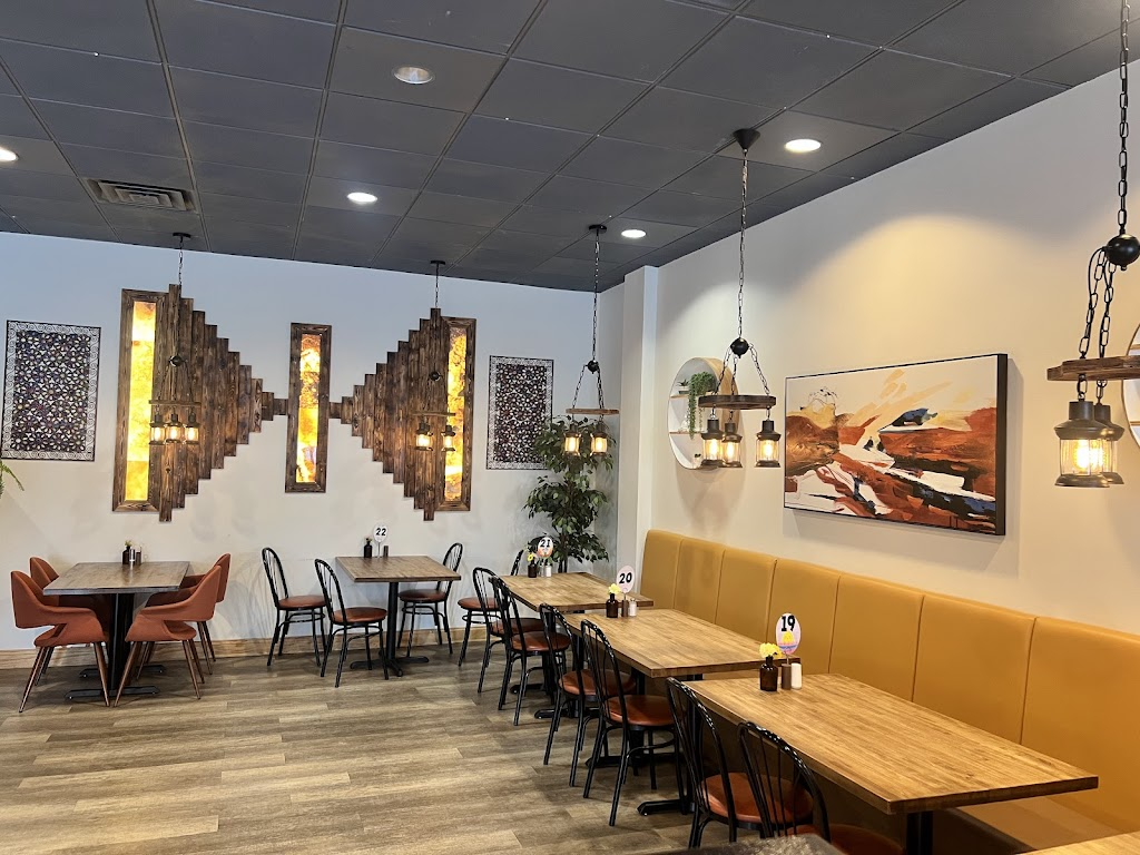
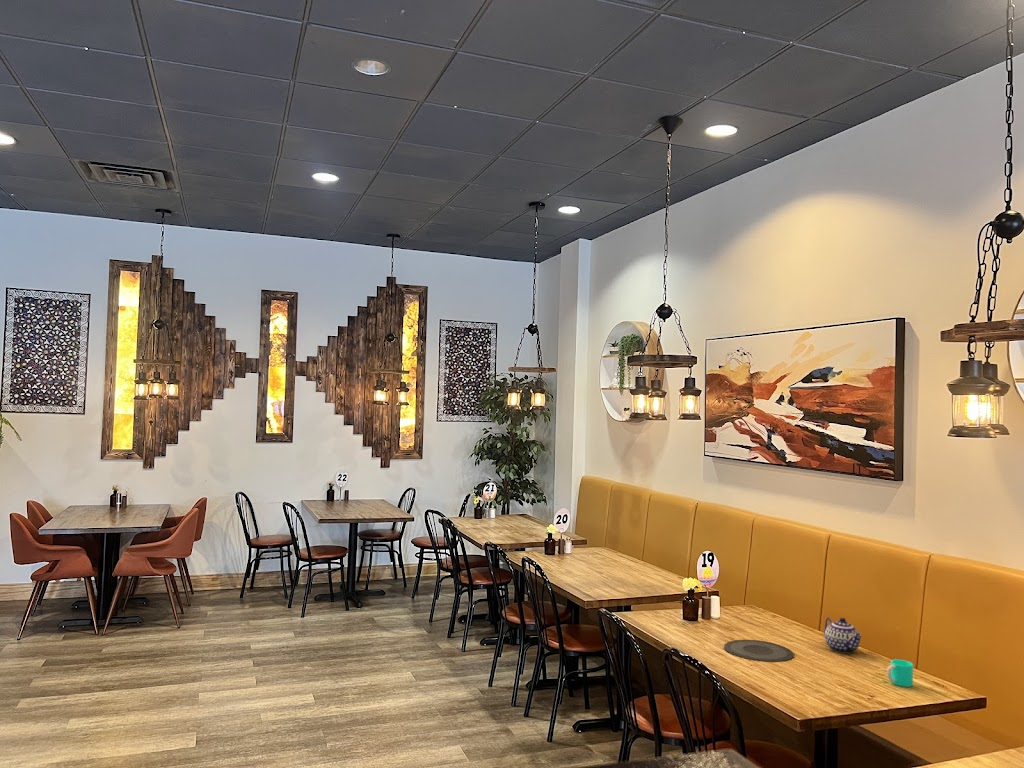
+ cup [886,658,914,688]
+ plate [723,639,795,663]
+ teapot [823,616,862,654]
